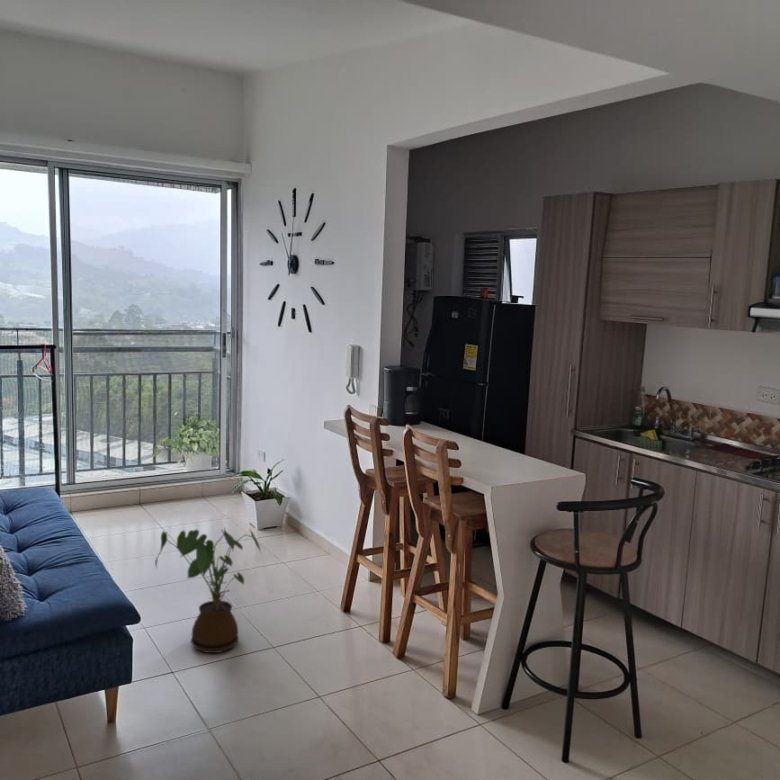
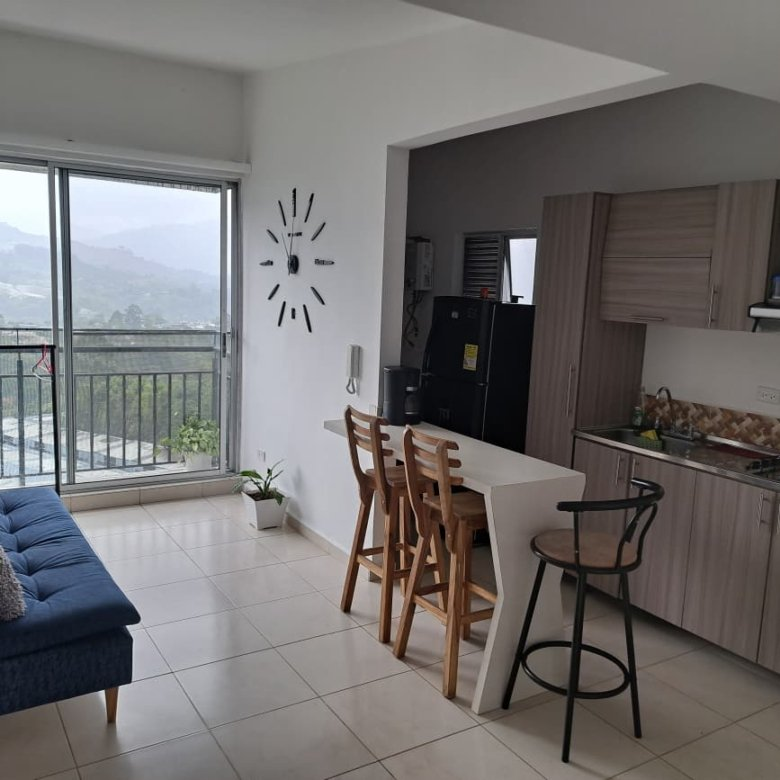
- house plant [154,526,263,654]
